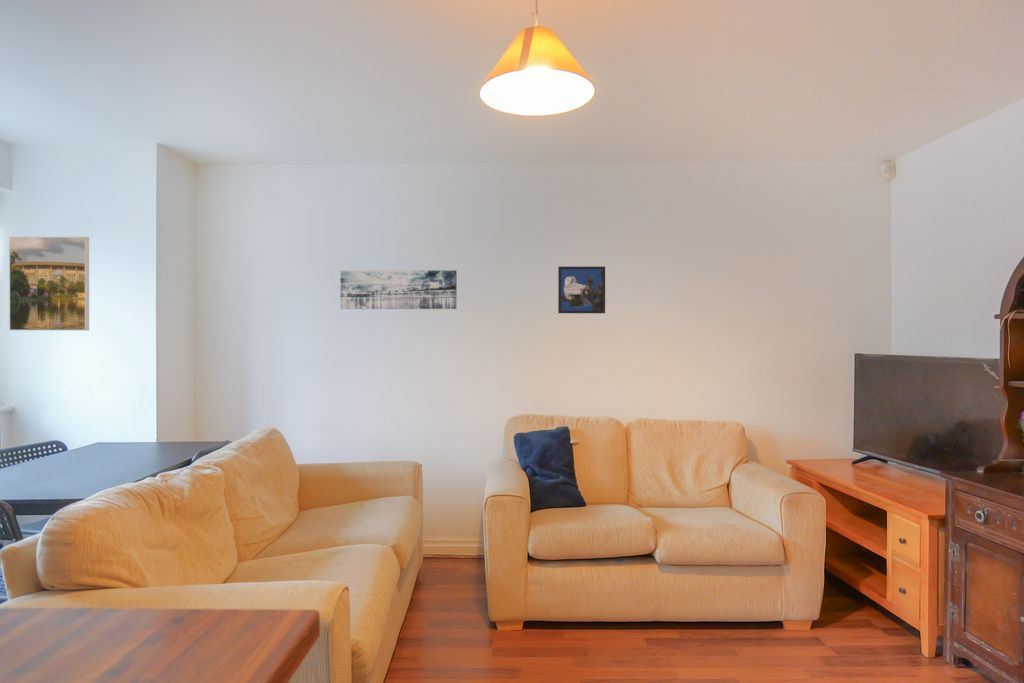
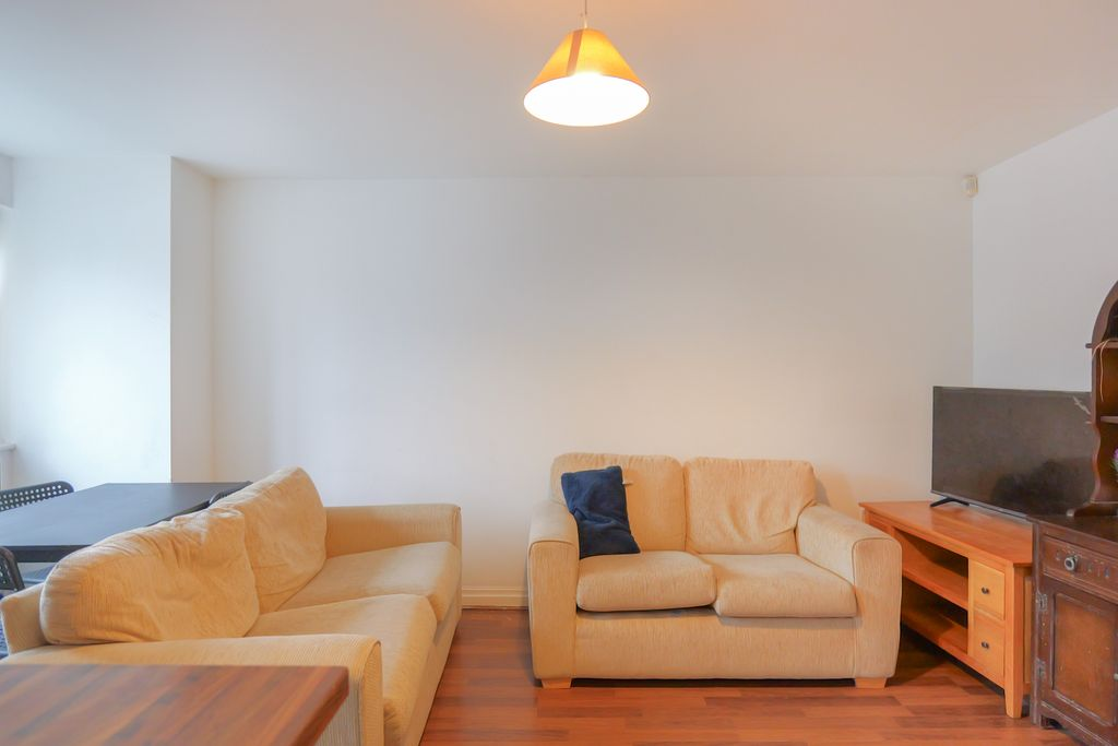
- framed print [8,236,90,332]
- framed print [557,266,606,314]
- wall art [340,269,458,310]
